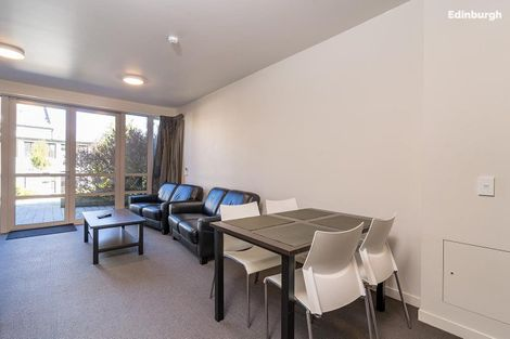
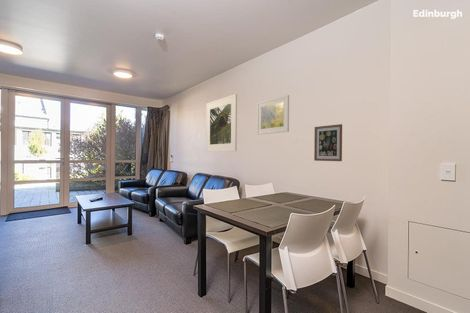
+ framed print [256,94,290,136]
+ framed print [205,93,238,153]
+ wall art [313,123,343,162]
